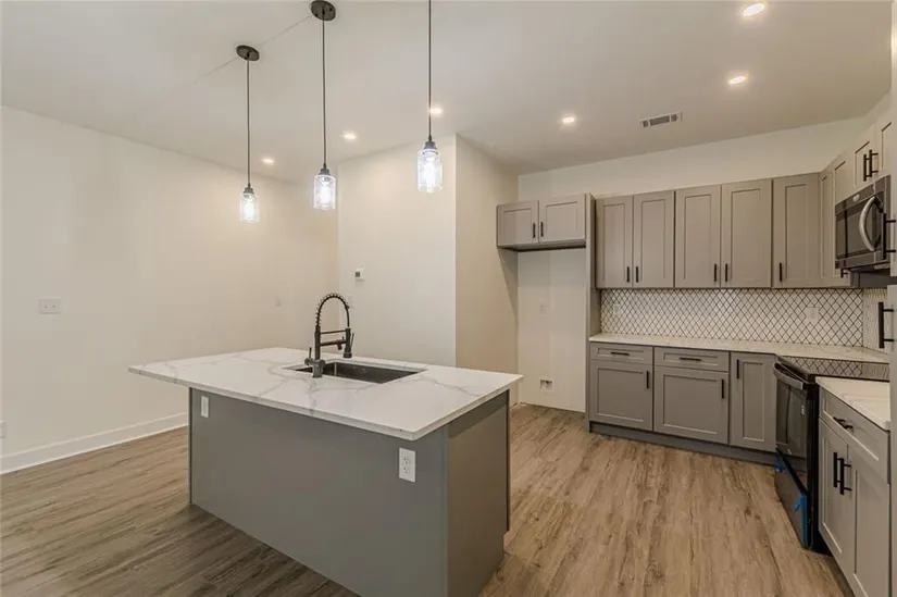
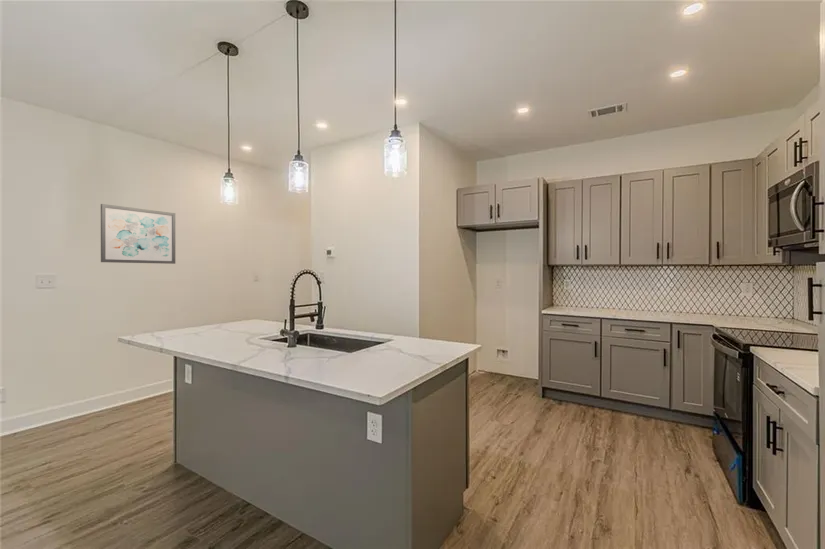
+ wall art [100,203,176,265]
